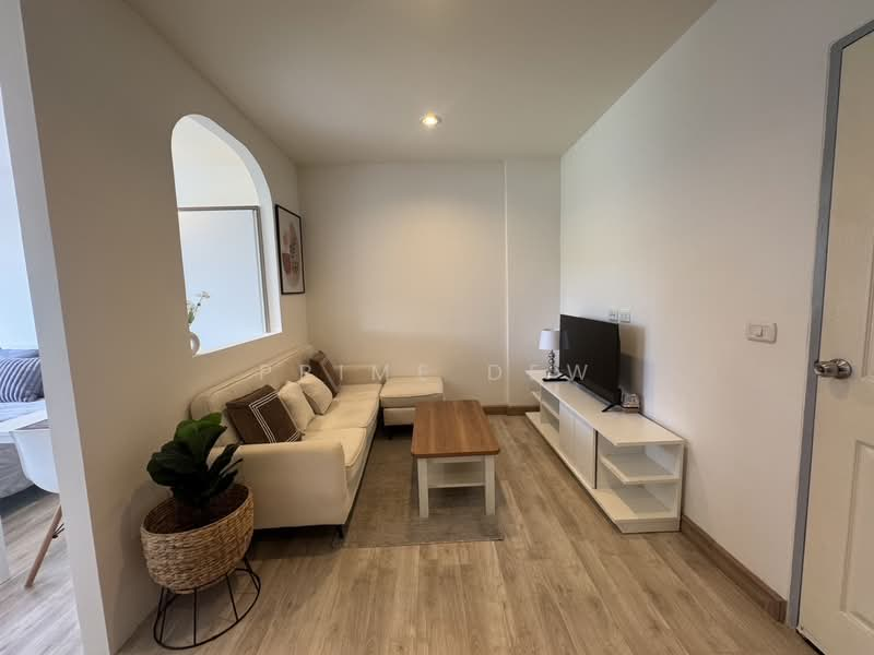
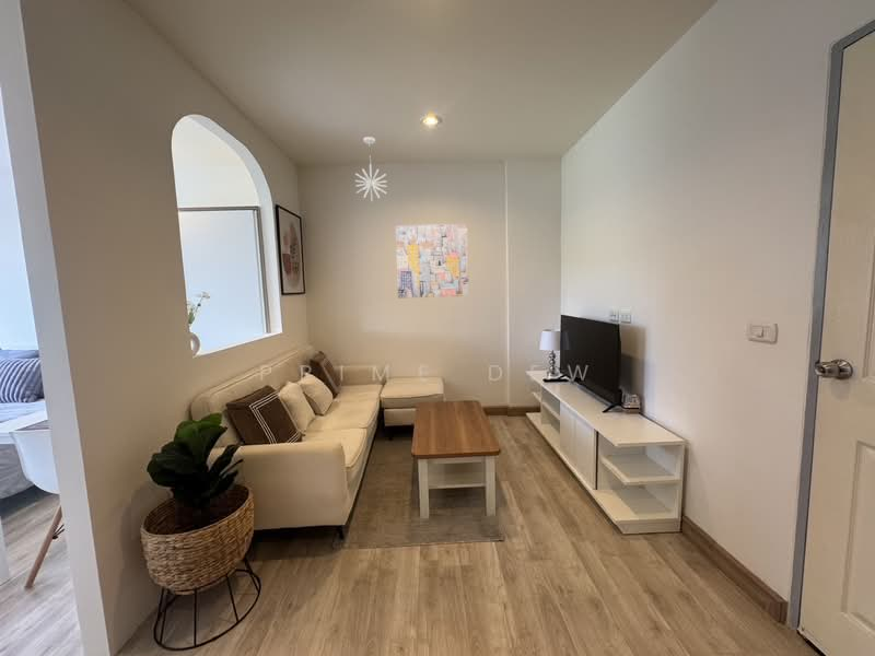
+ pendant light [354,136,388,202]
+ wall art [395,223,469,298]
